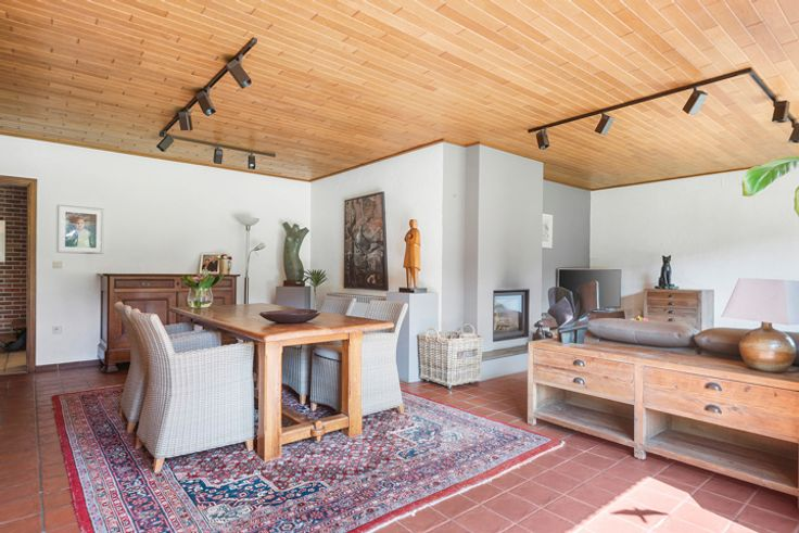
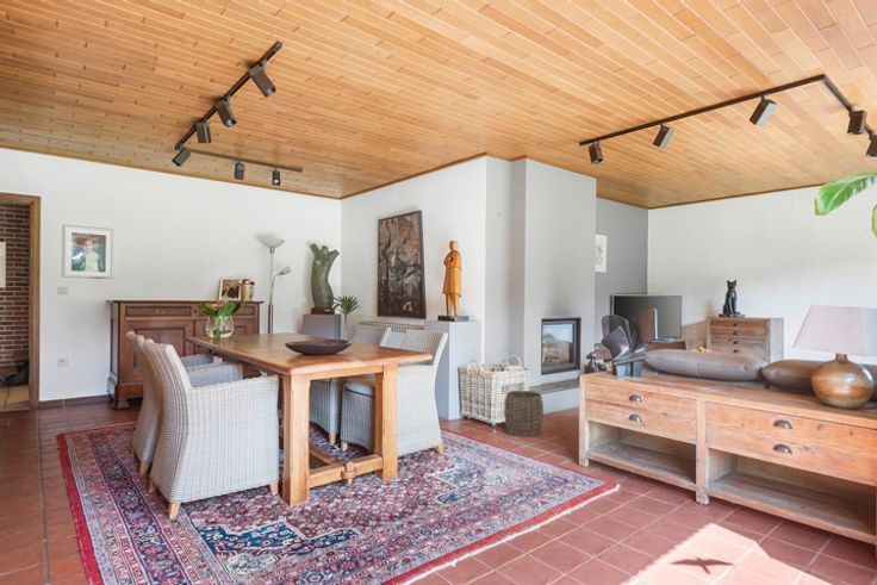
+ woven basket [503,390,545,438]
